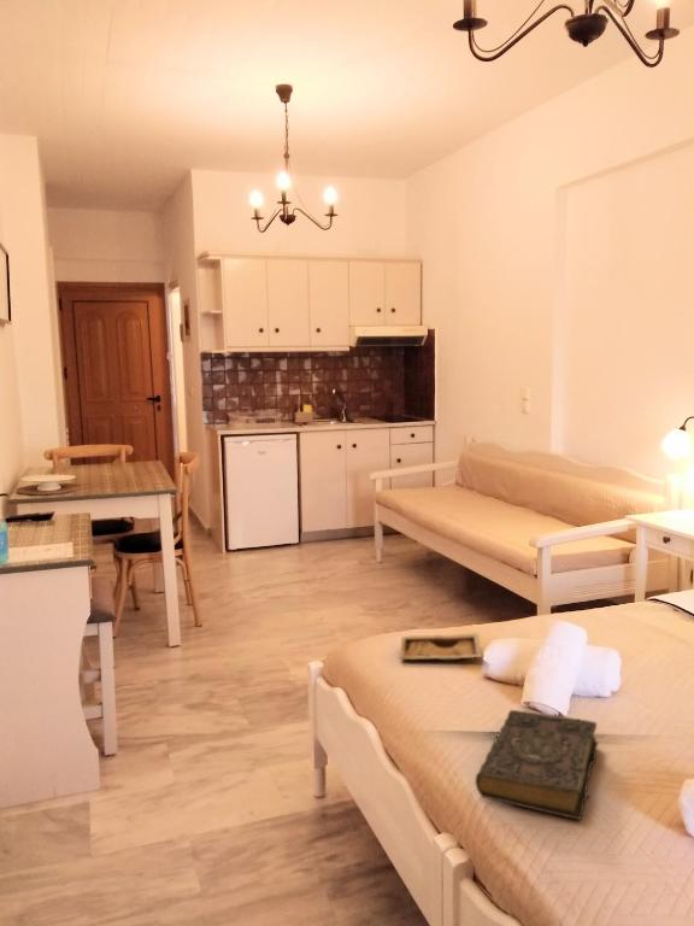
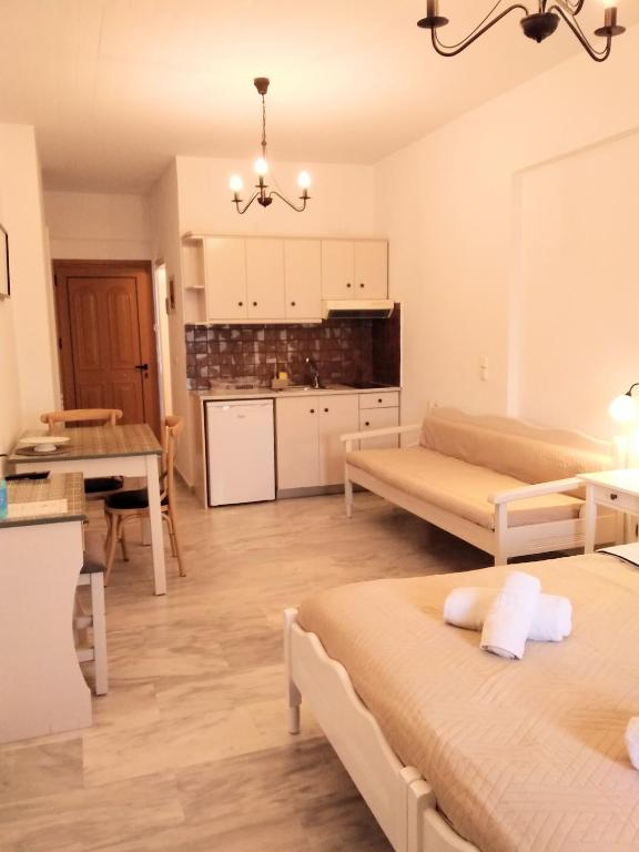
- tray [399,632,483,662]
- book [475,709,599,821]
